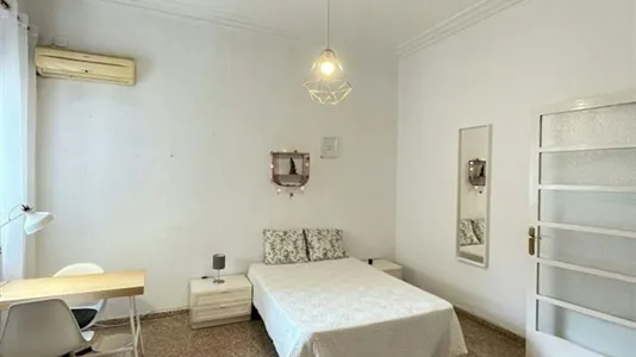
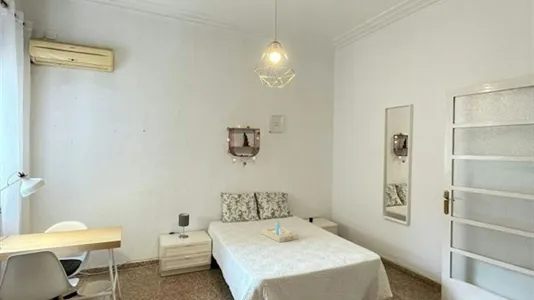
+ serving tray [261,221,299,243]
